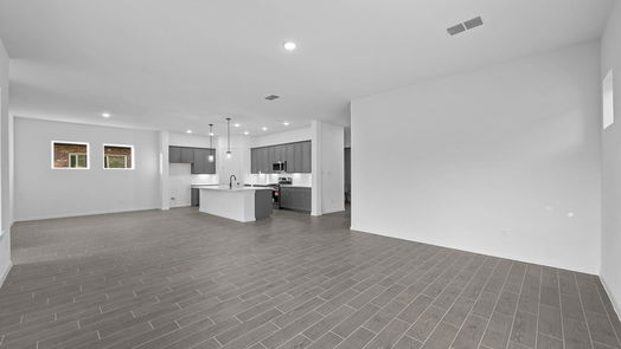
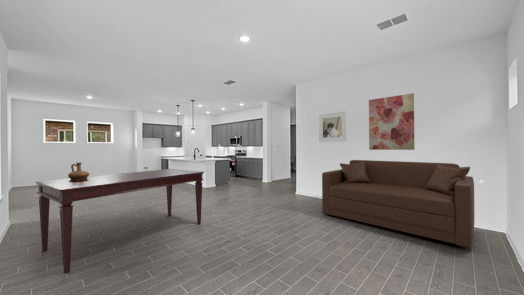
+ sofa [321,159,475,249]
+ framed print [318,111,347,143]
+ dining table [35,168,205,275]
+ wall art [368,92,416,151]
+ vessel [67,161,90,180]
